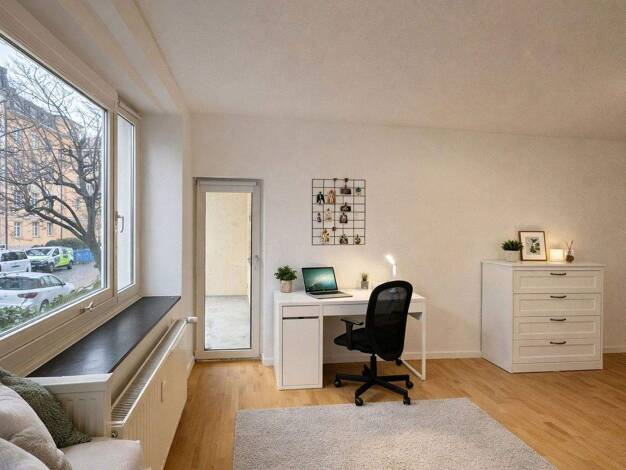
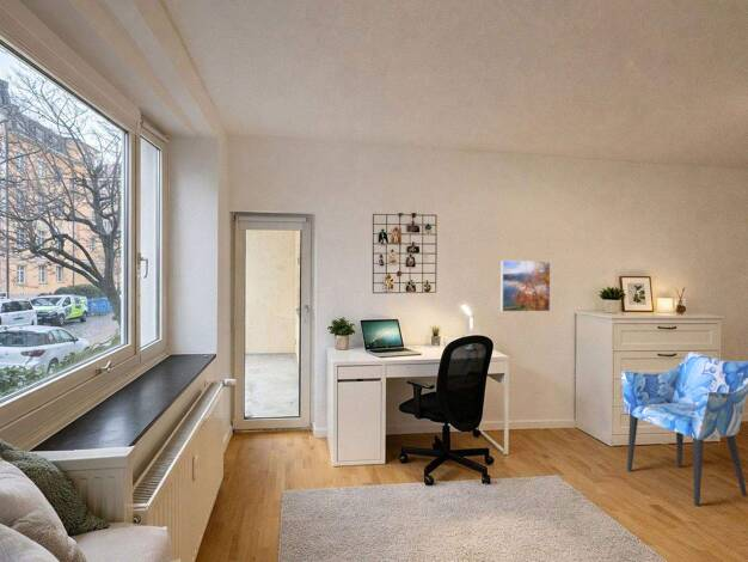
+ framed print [499,259,552,313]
+ armchair [619,350,748,508]
